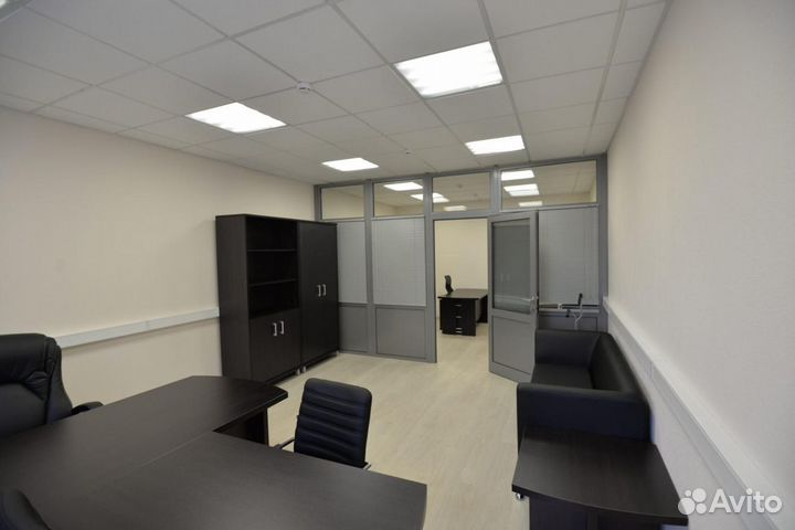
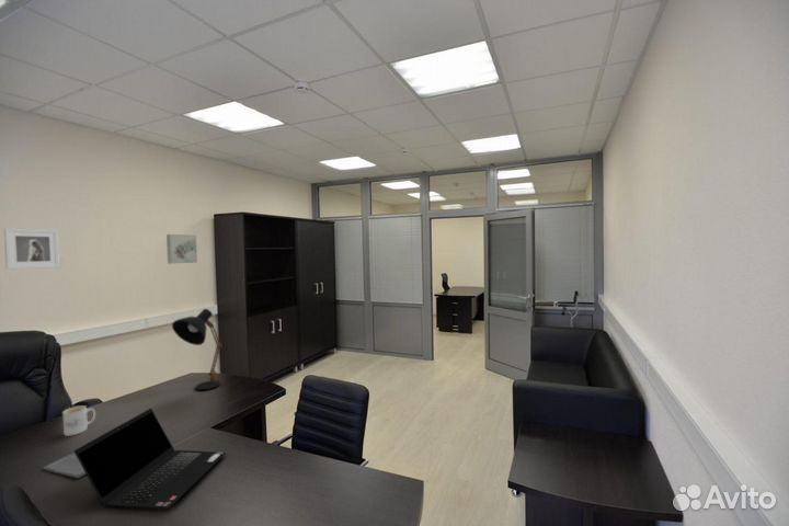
+ mug [61,404,96,437]
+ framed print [2,227,61,271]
+ desk lamp [171,308,224,391]
+ wall art [165,233,198,265]
+ notepad [42,451,87,480]
+ laptop computer [73,408,227,511]
